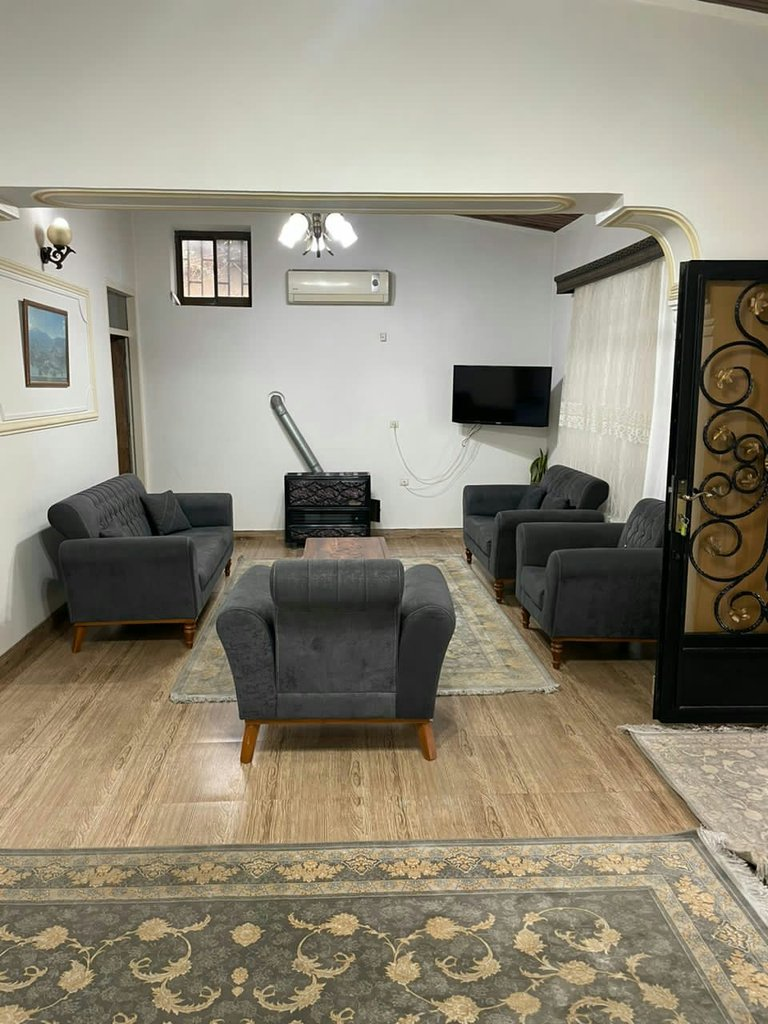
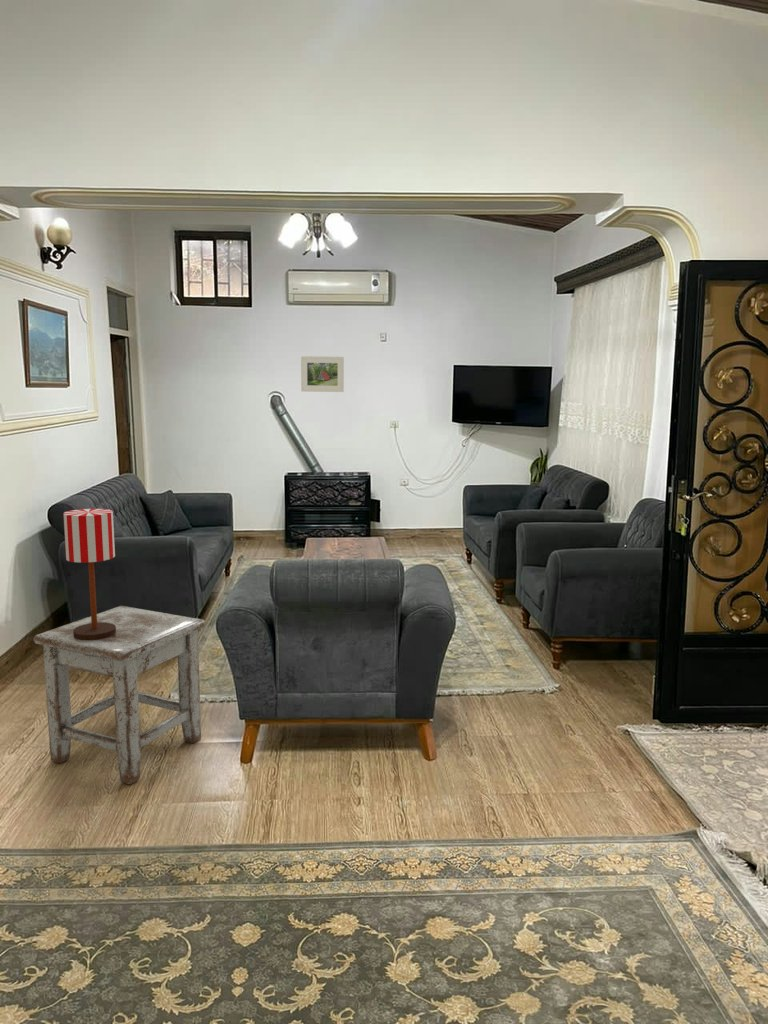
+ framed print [300,355,345,393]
+ stool [33,605,207,785]
+ table lamp [63,508,116,641]
